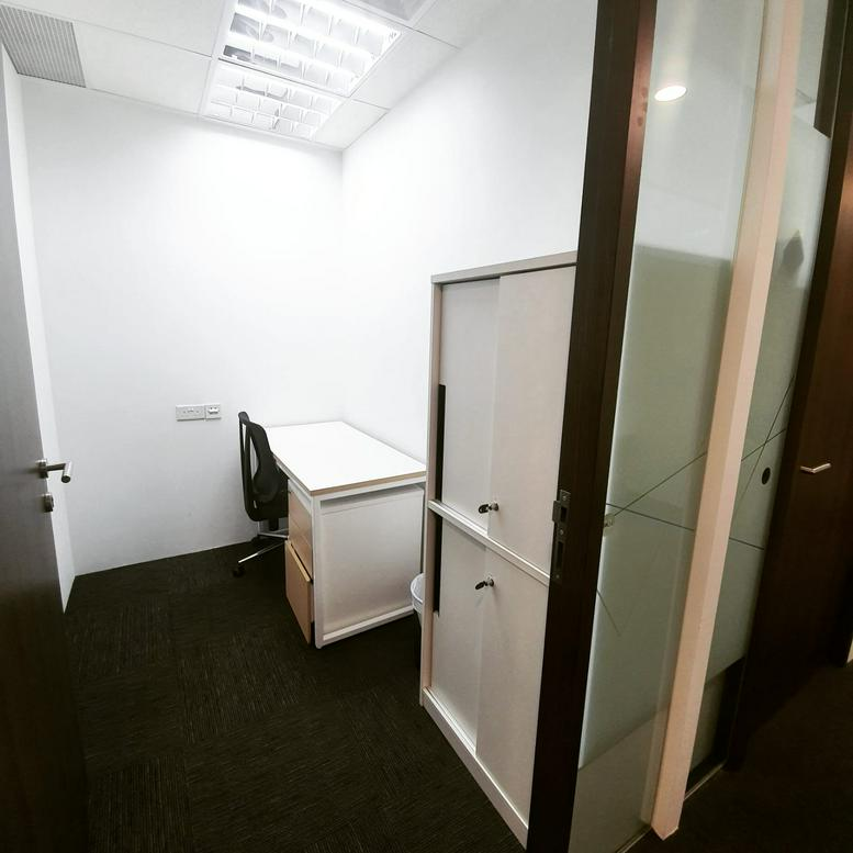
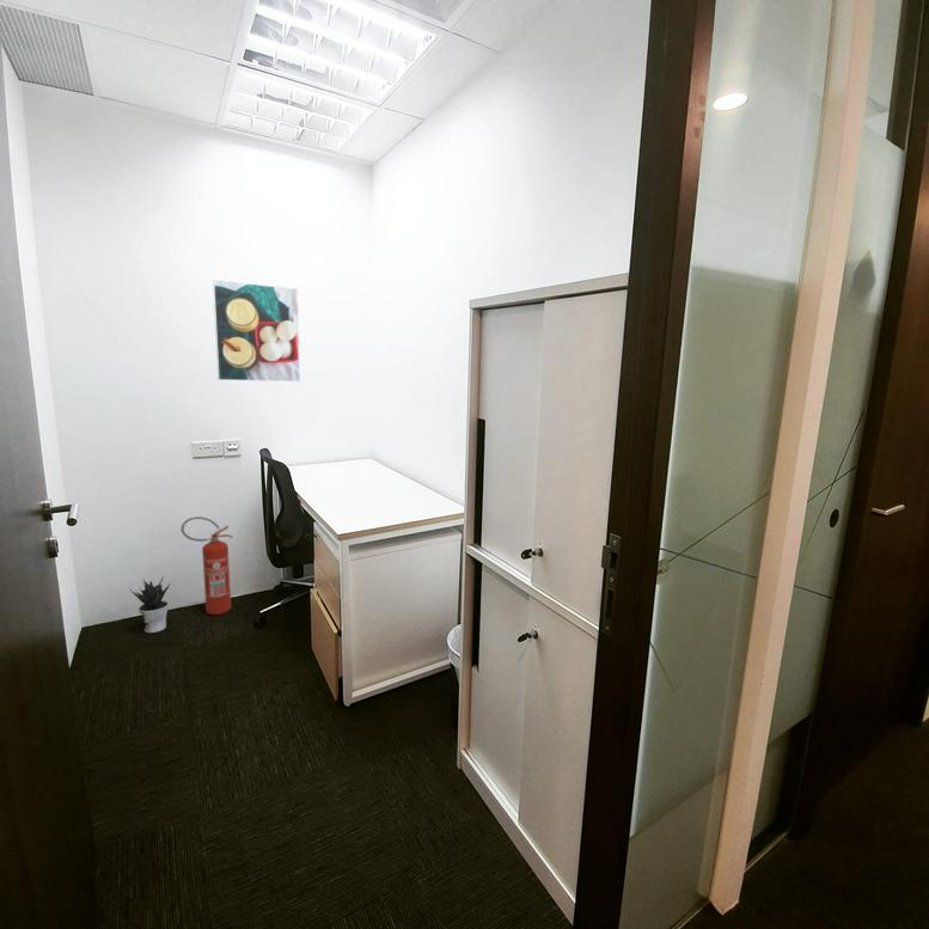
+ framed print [212,279,301,383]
+ fire extinguisher [181,515,233,616]
+ potted plant [128,576,171,634]
